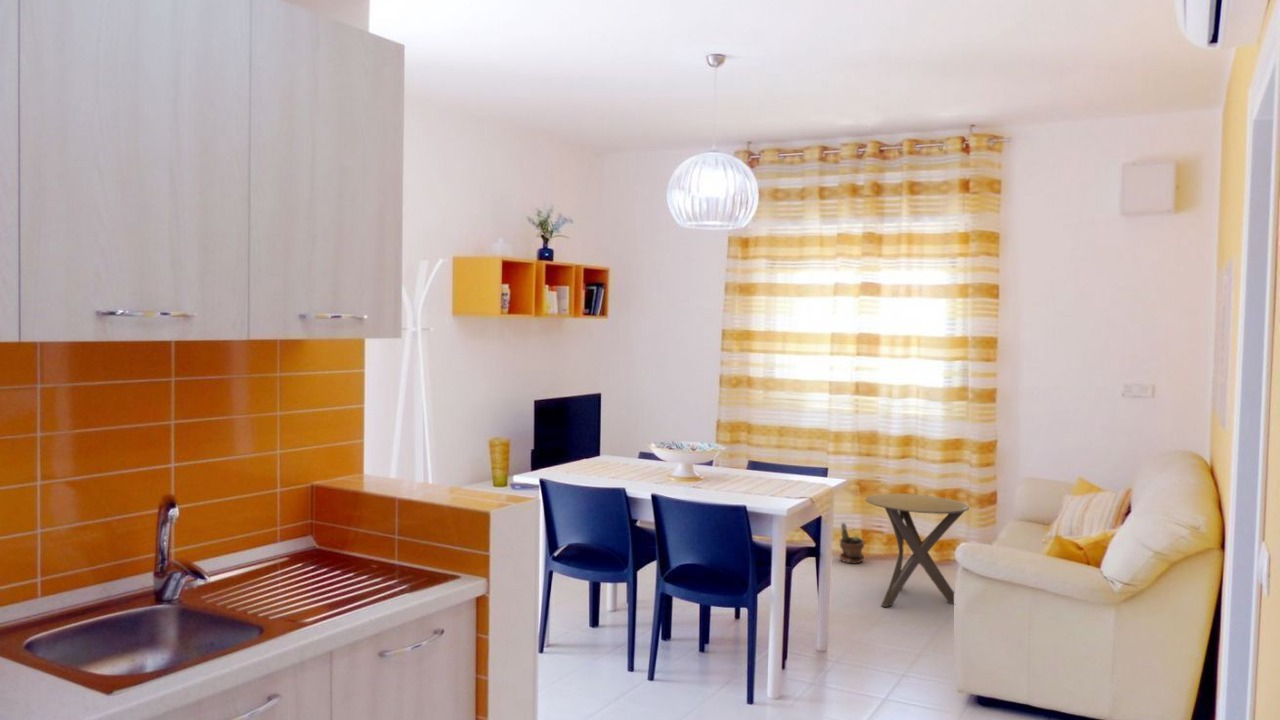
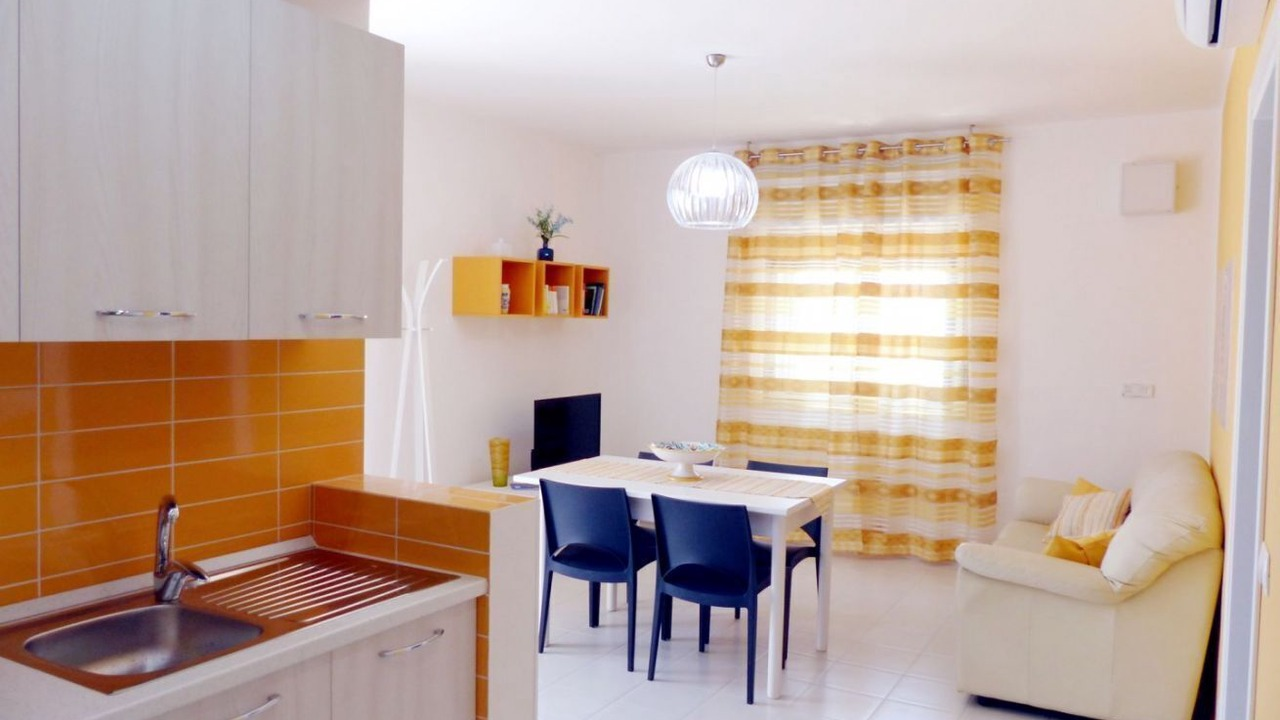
- potted plant [838,521,866,565]
- side table [864,493,970,608]
